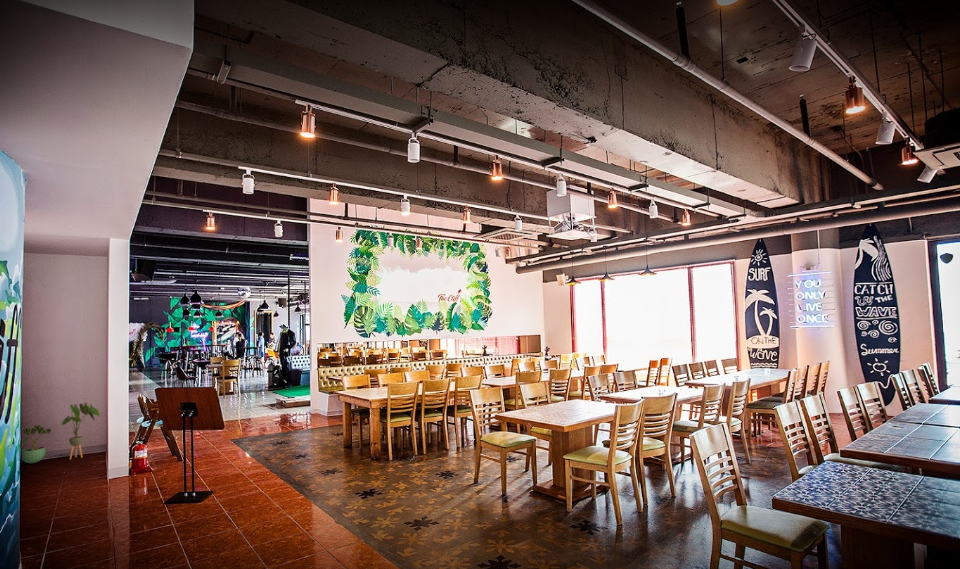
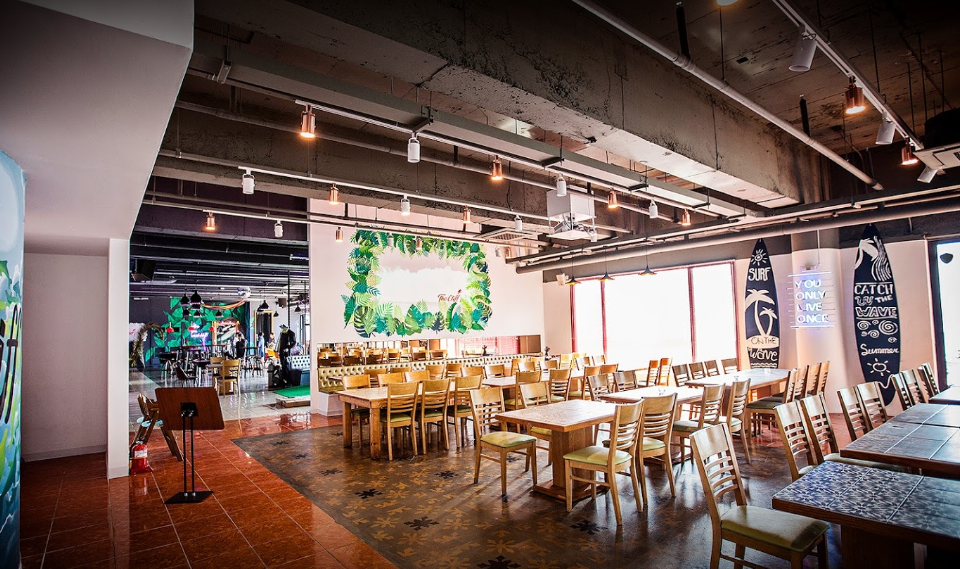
- potted plant [21,424,52,464]
- house plant [60,402,101,460]
